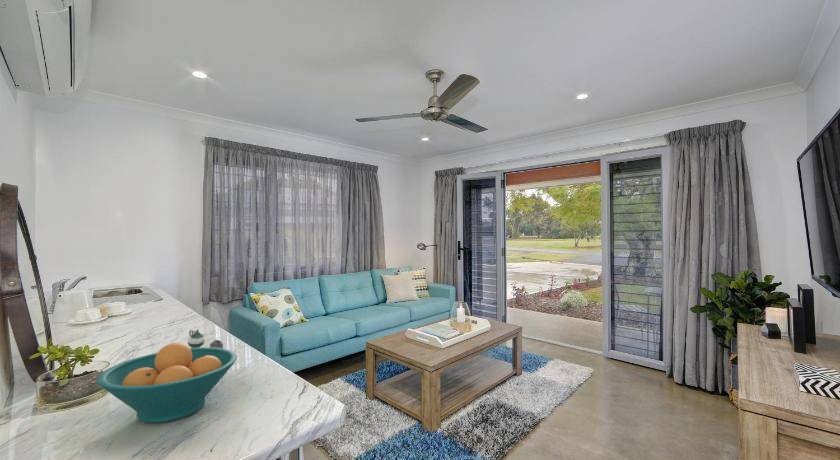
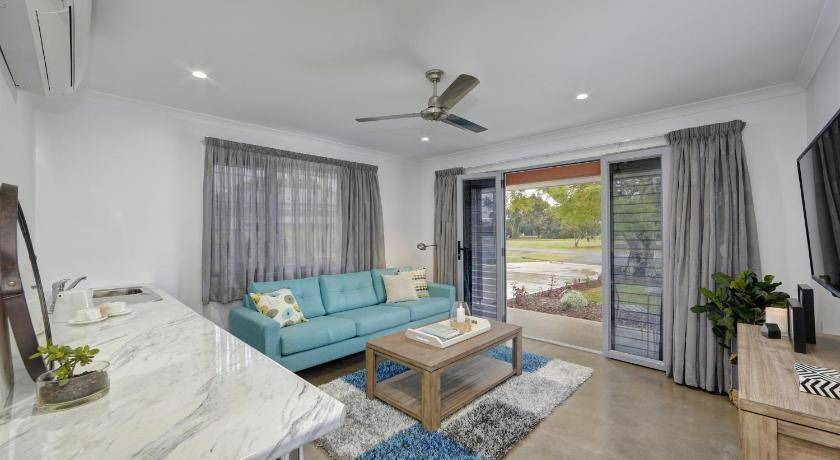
- teapot [187,328,225,349]
- fruit bowl [96,342,238,424]
